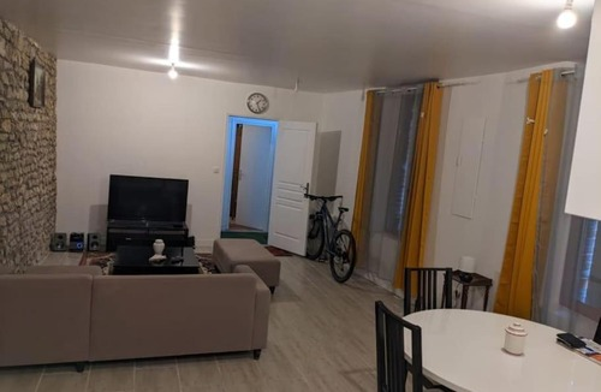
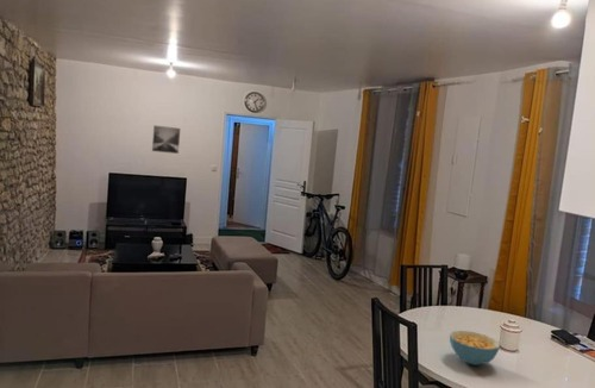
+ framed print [151,124,182,155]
+ cereal bowl [449,330,501,367]
